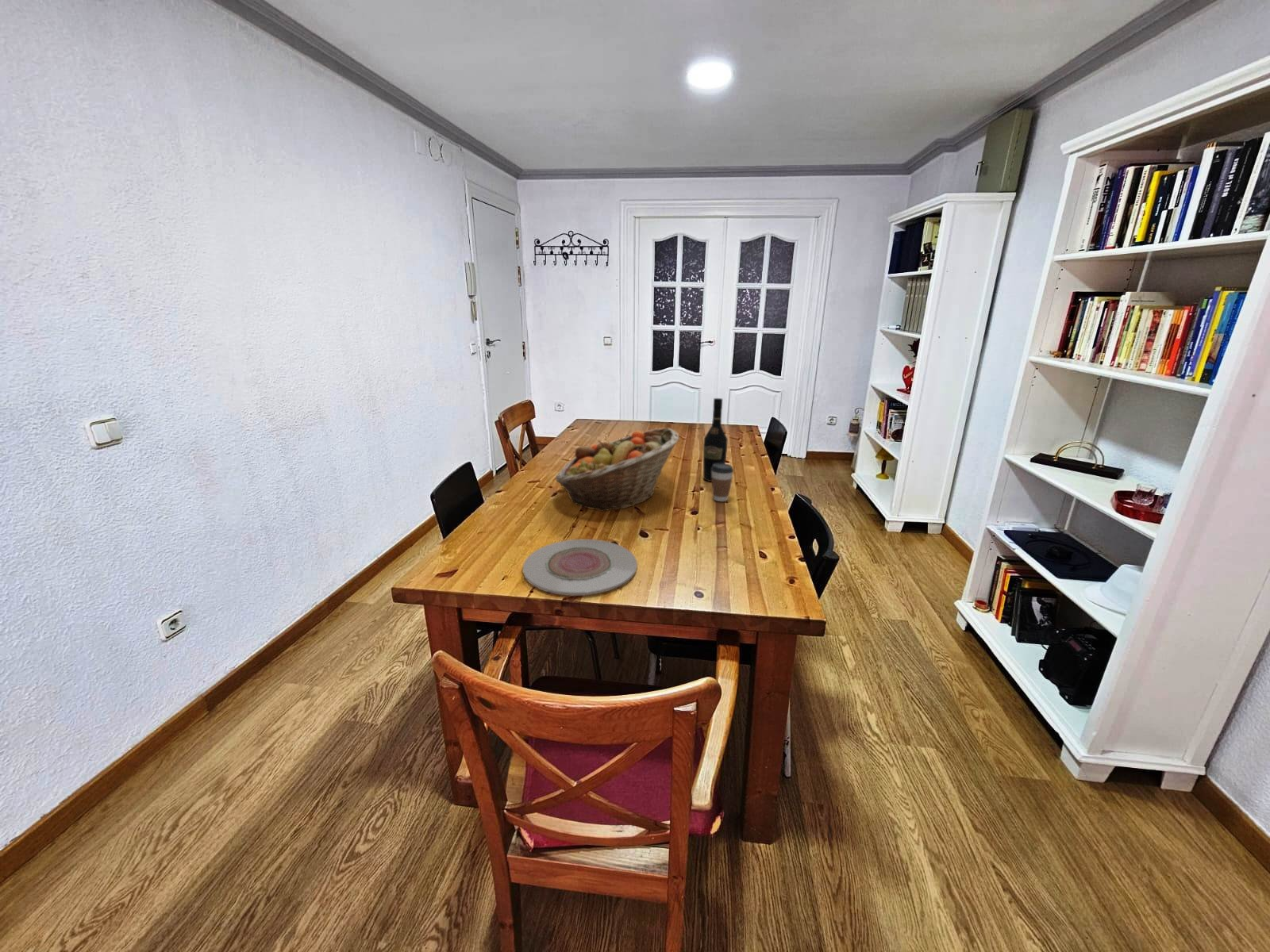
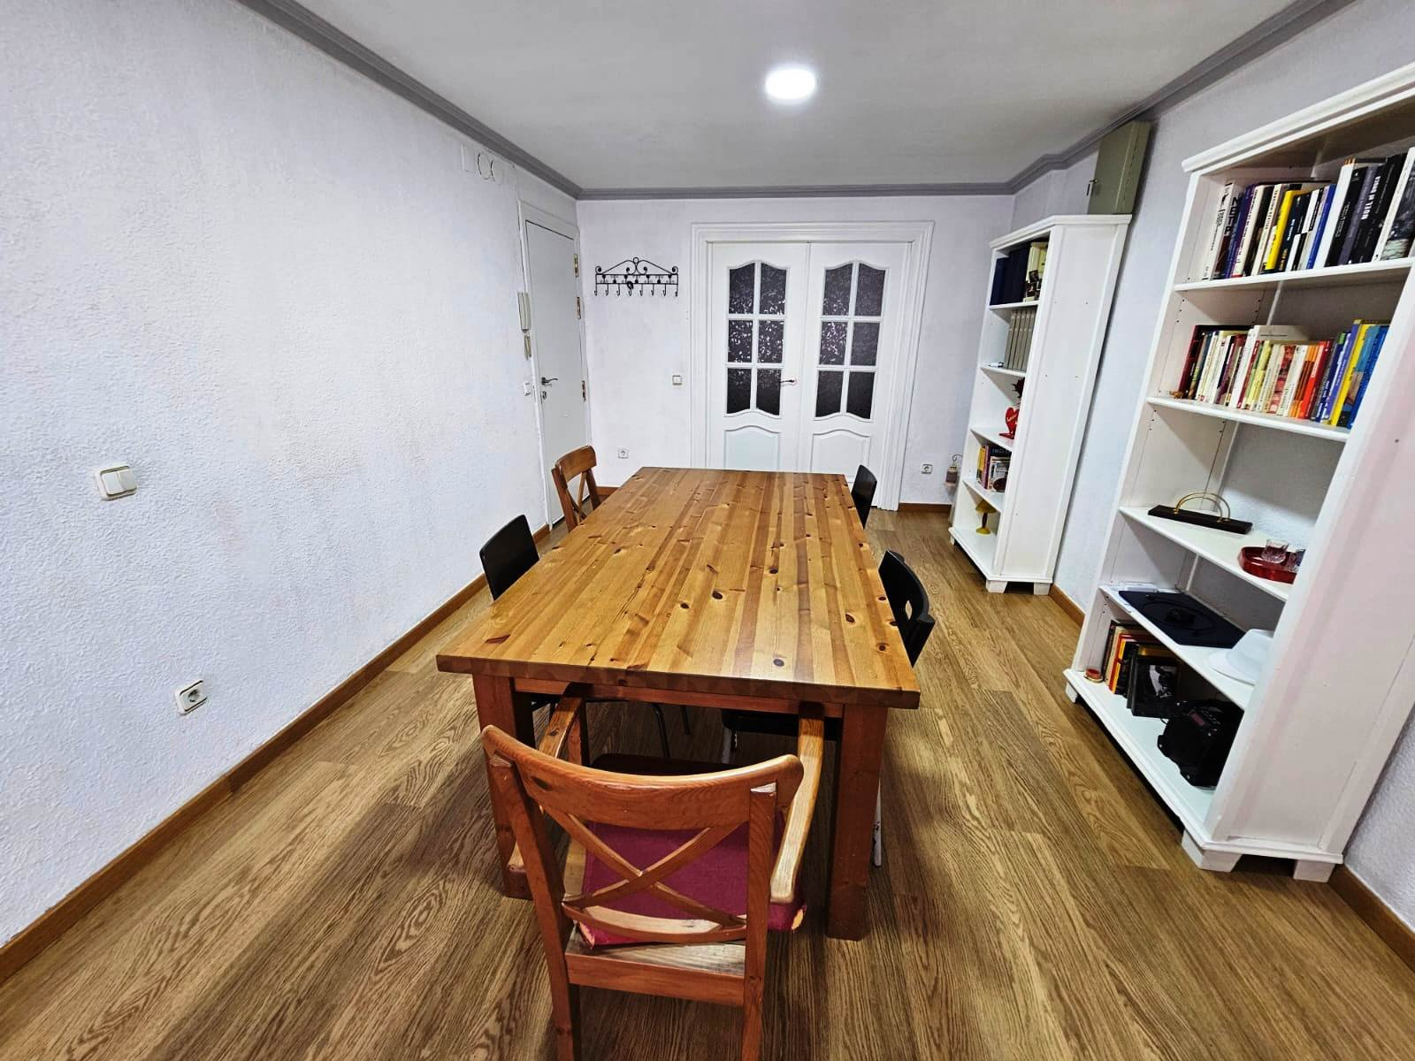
- coffee cup [711,463,734,502]
- fruit basket [554,427,679,512]
- plate [522,539,638,597]
- wine bottle [702,397,729,482]
